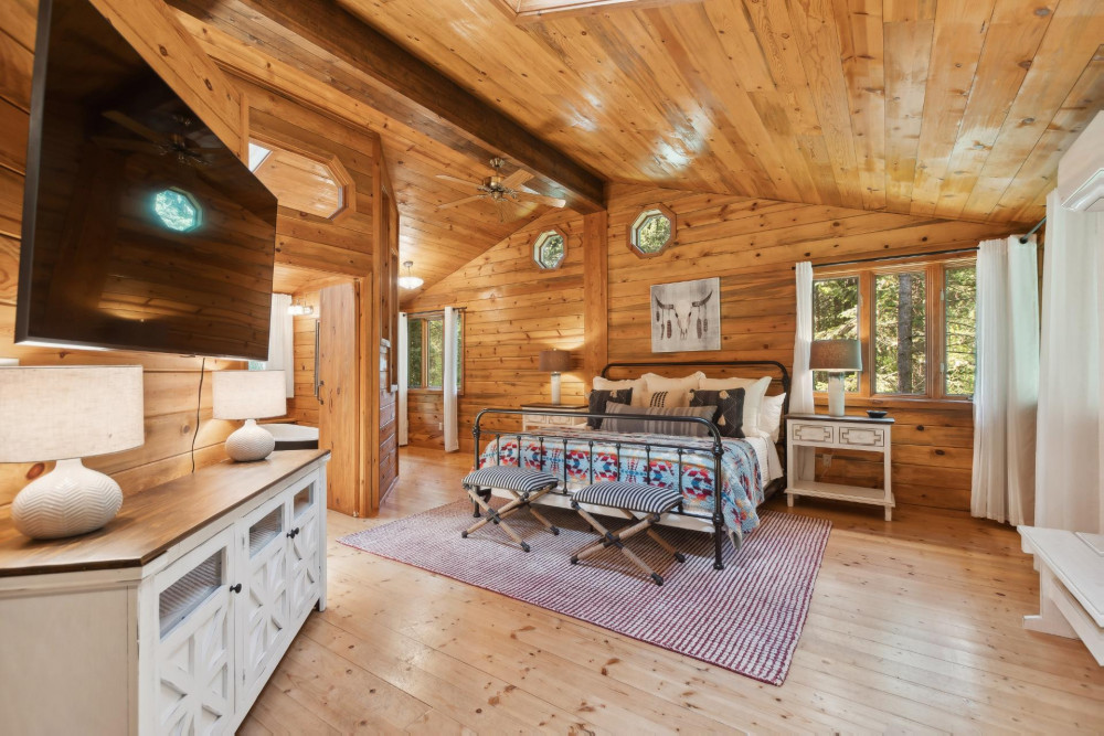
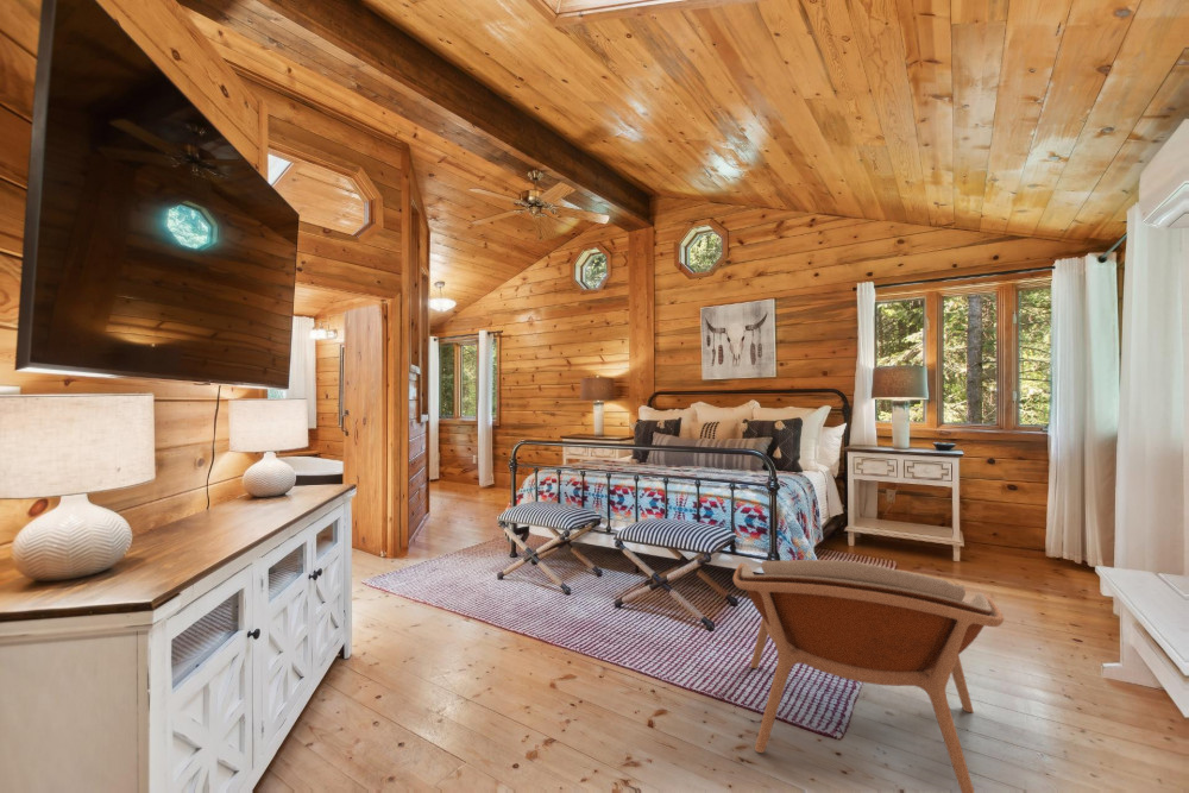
+ armchair [731,559,1005,793]
